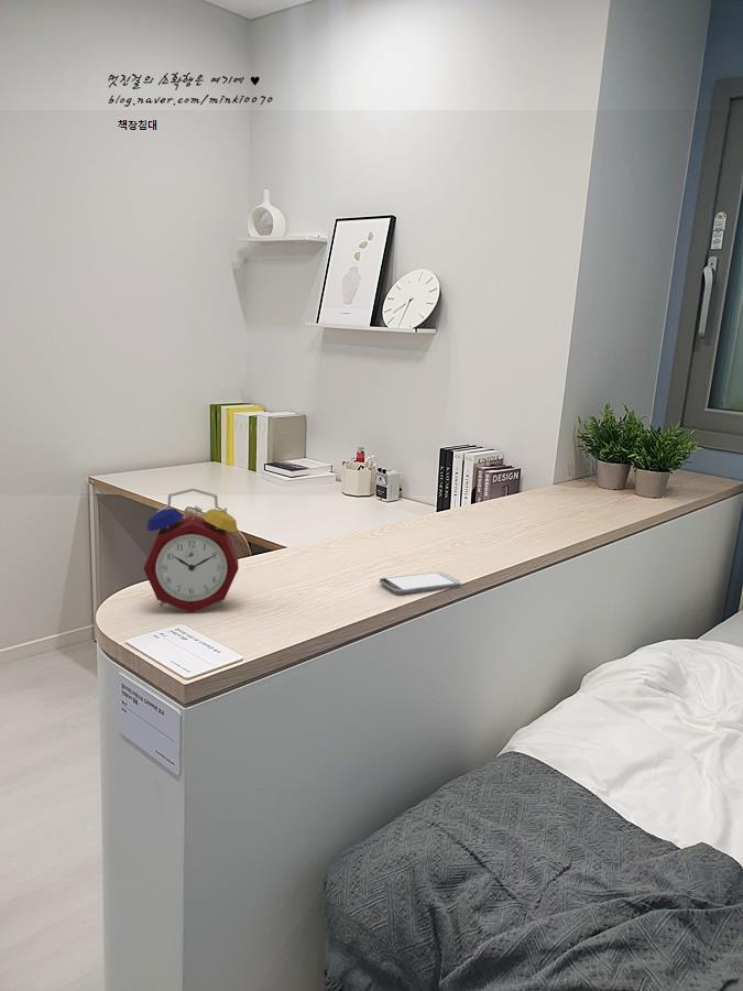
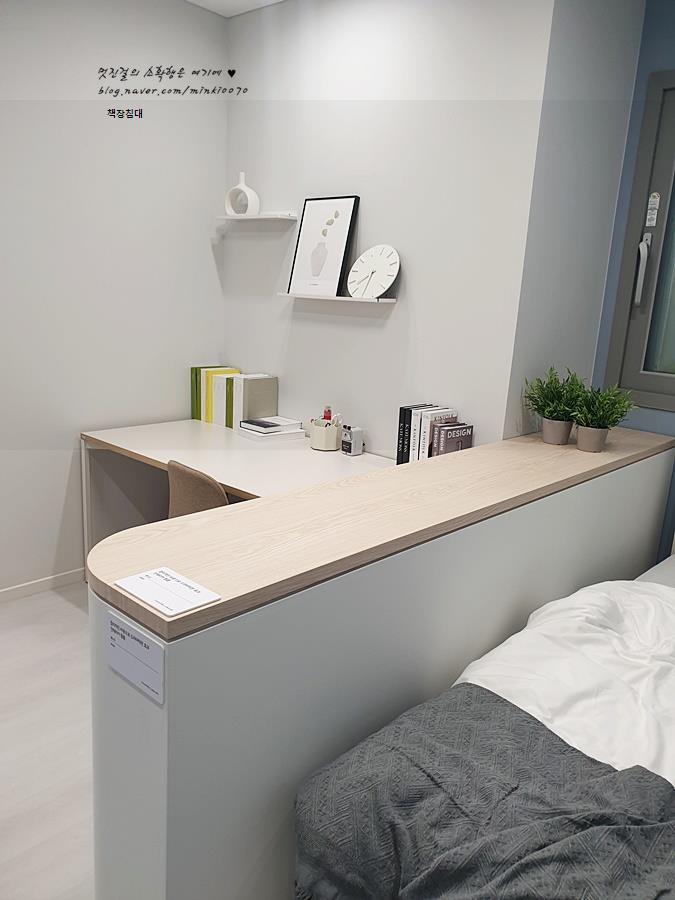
- alarm clock [142,487,240,613]
- smartphone [379,571,461,596]
